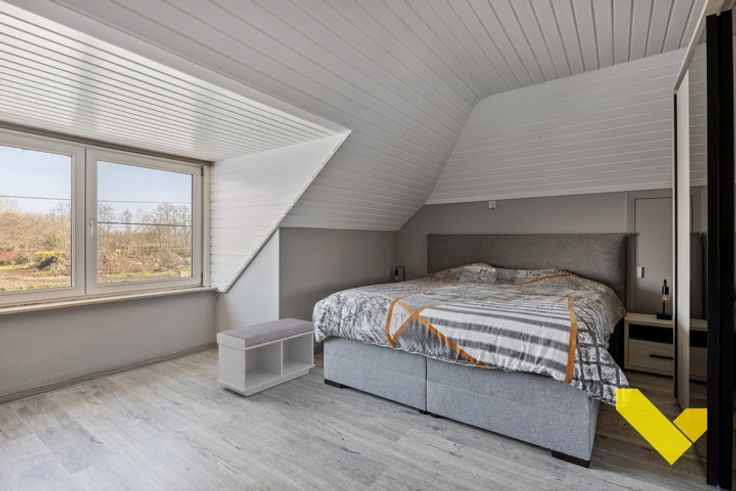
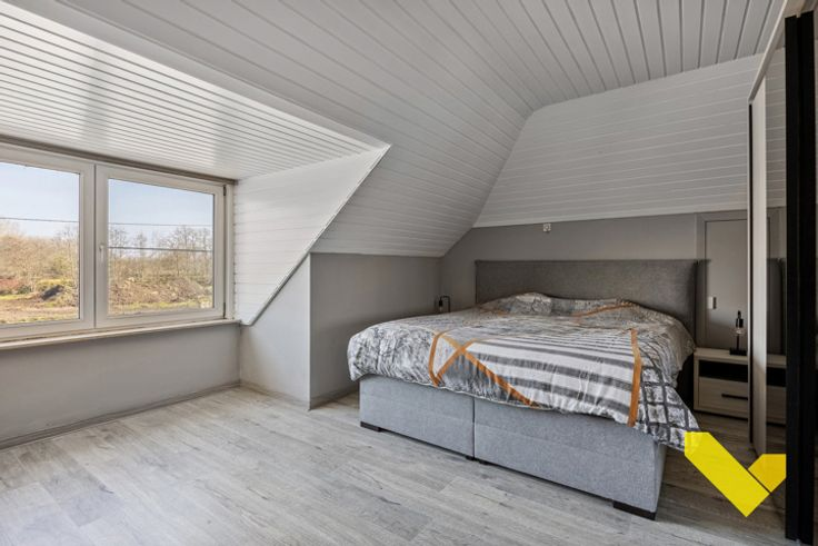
- bench [216,317,316,397]
